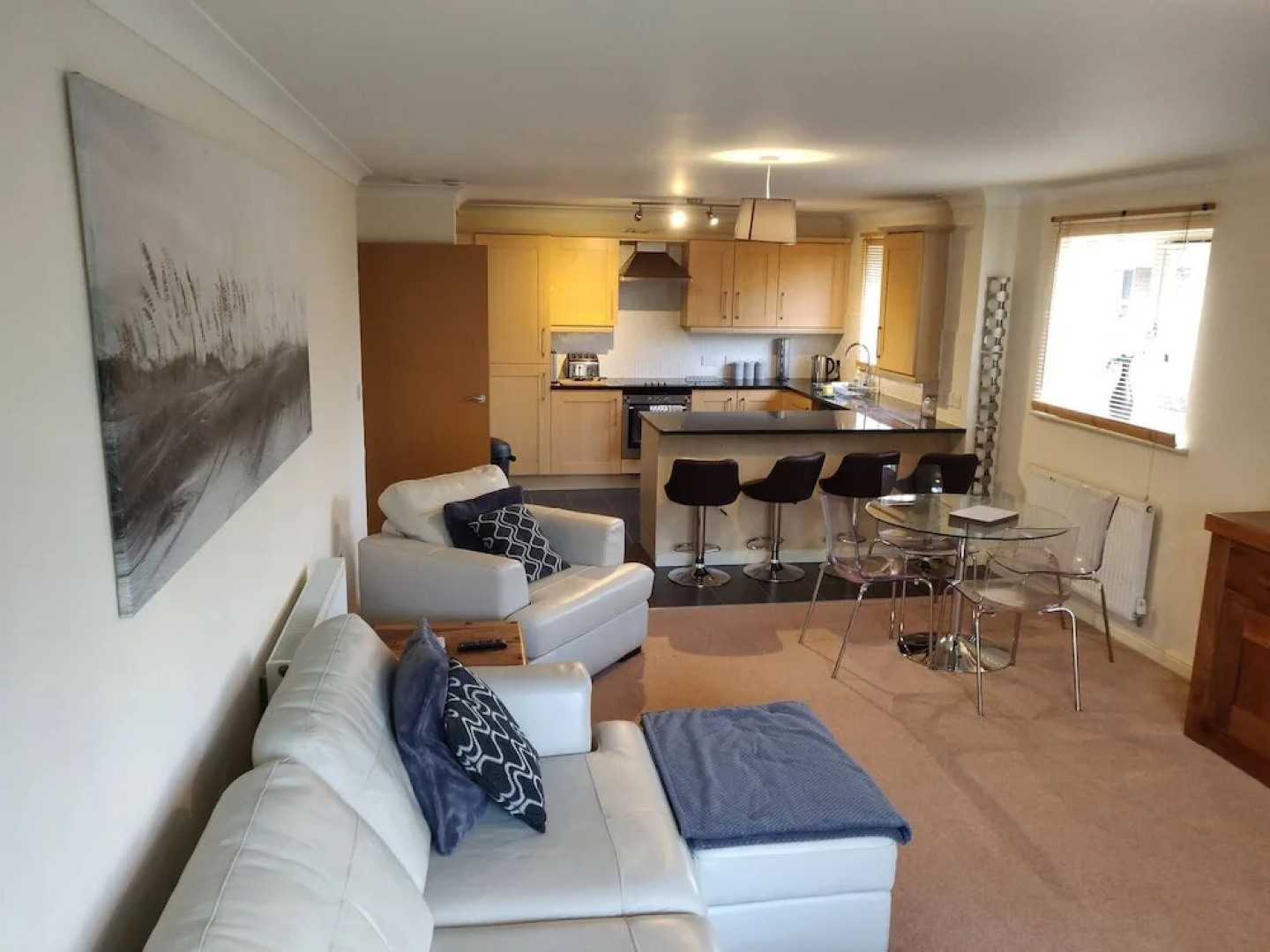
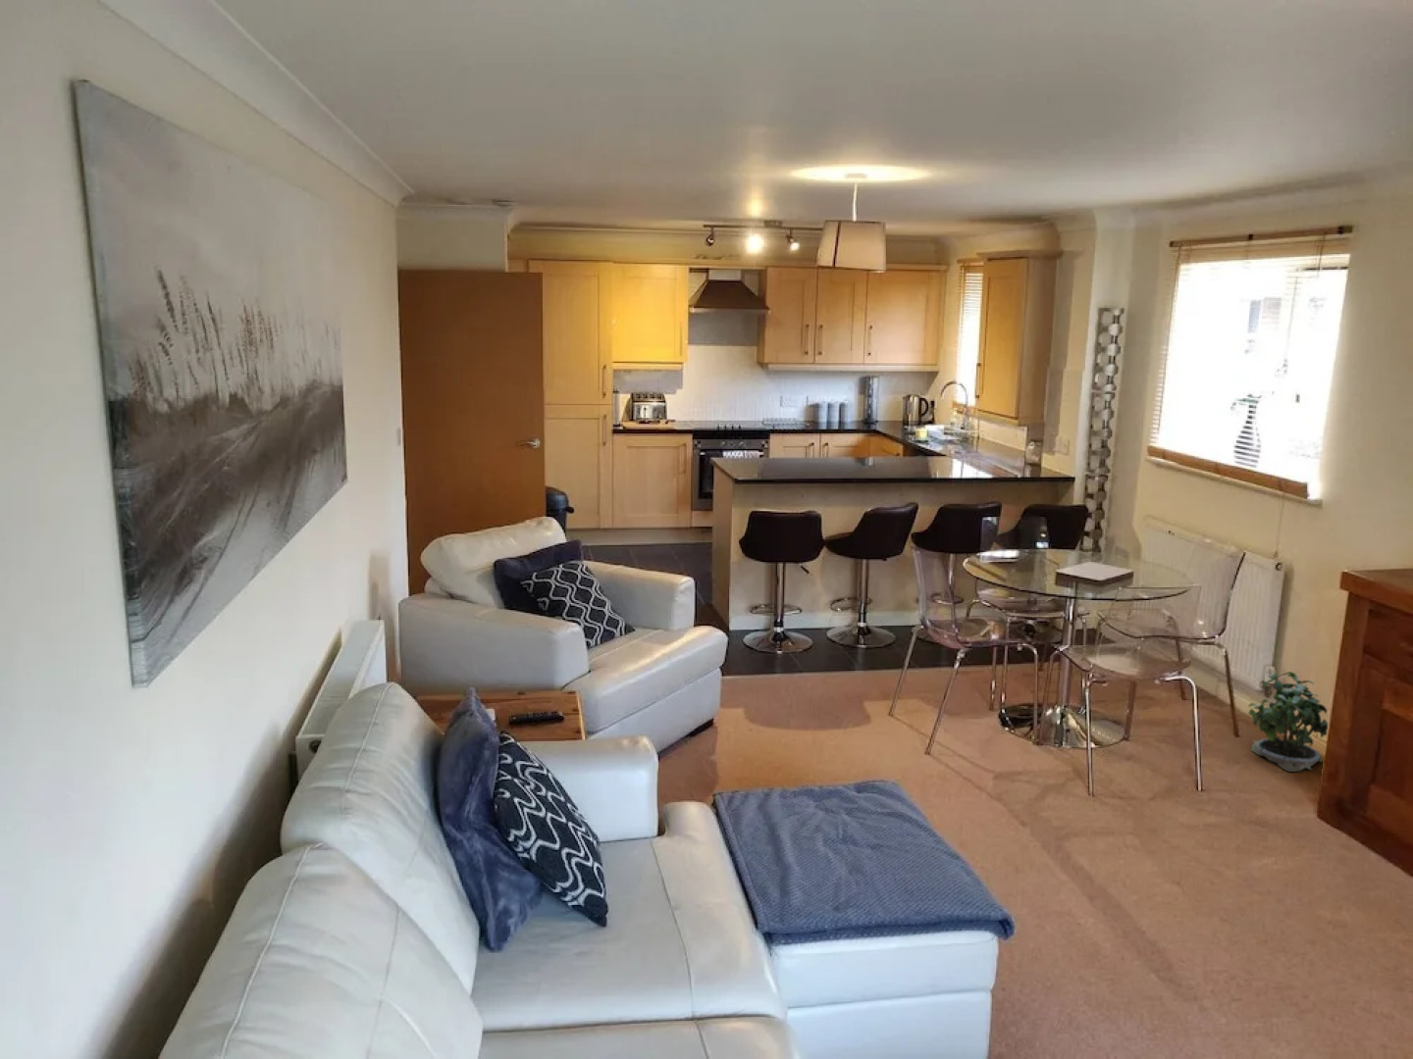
+ potted plant [1247,670,1328,773]
